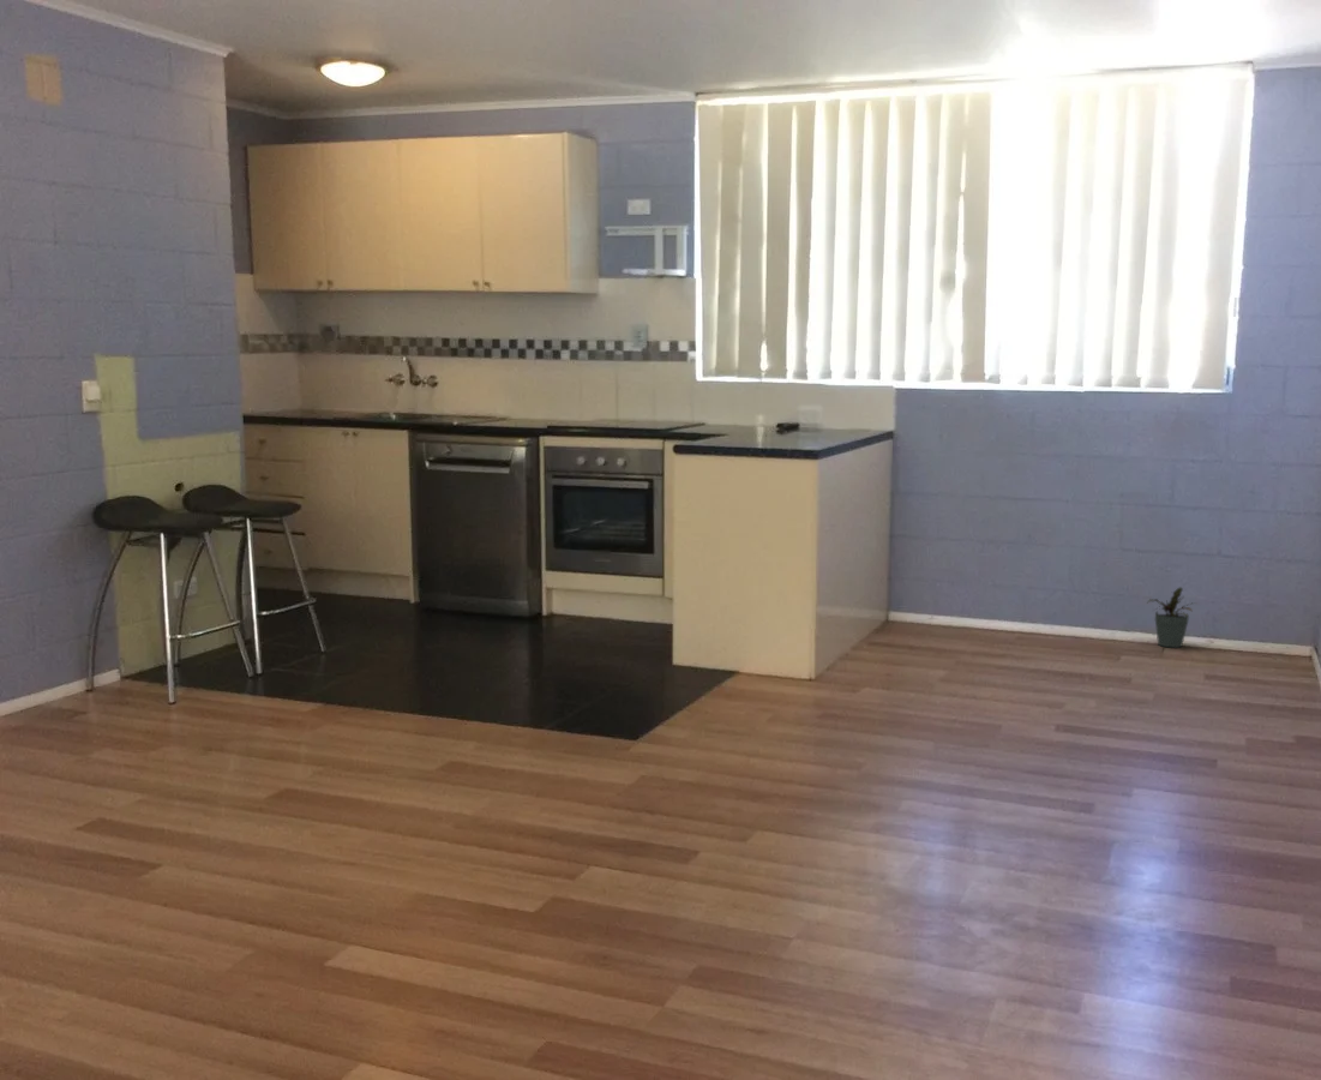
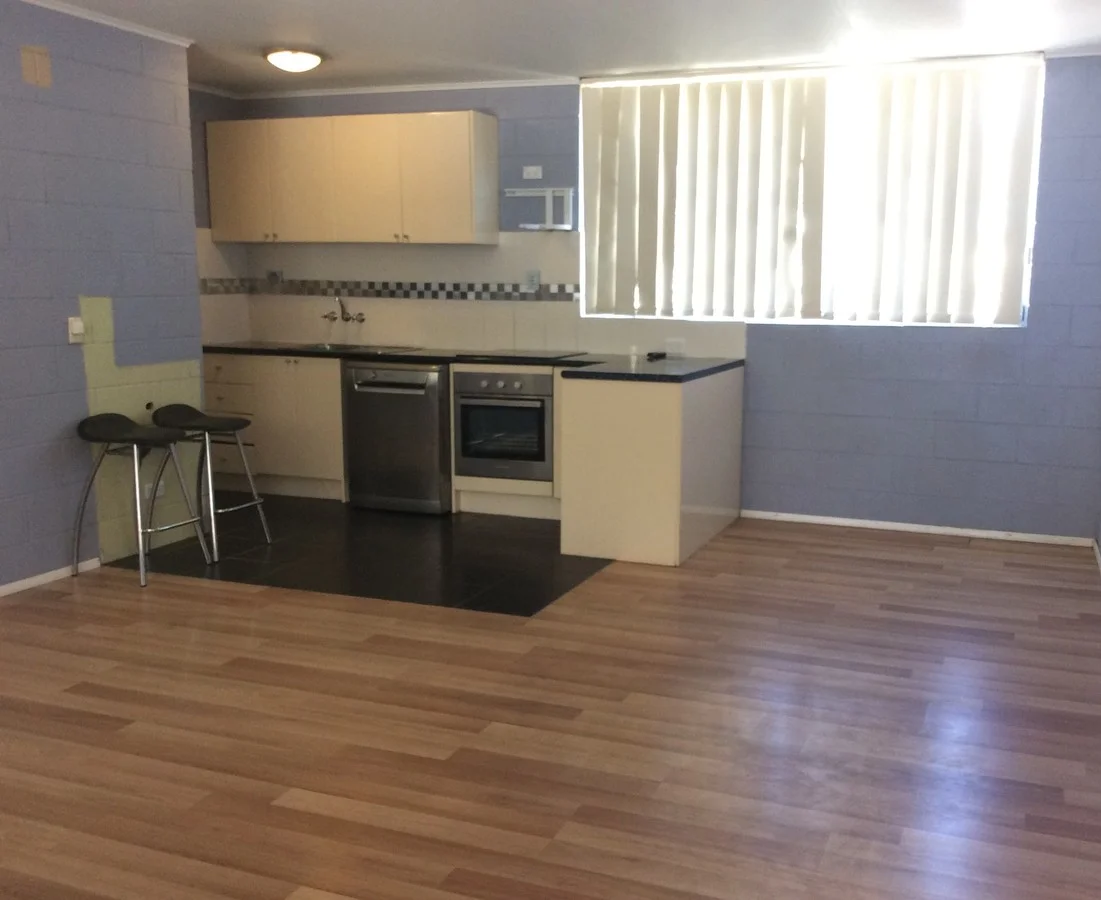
- potted plant [1146,586,1197,649]
